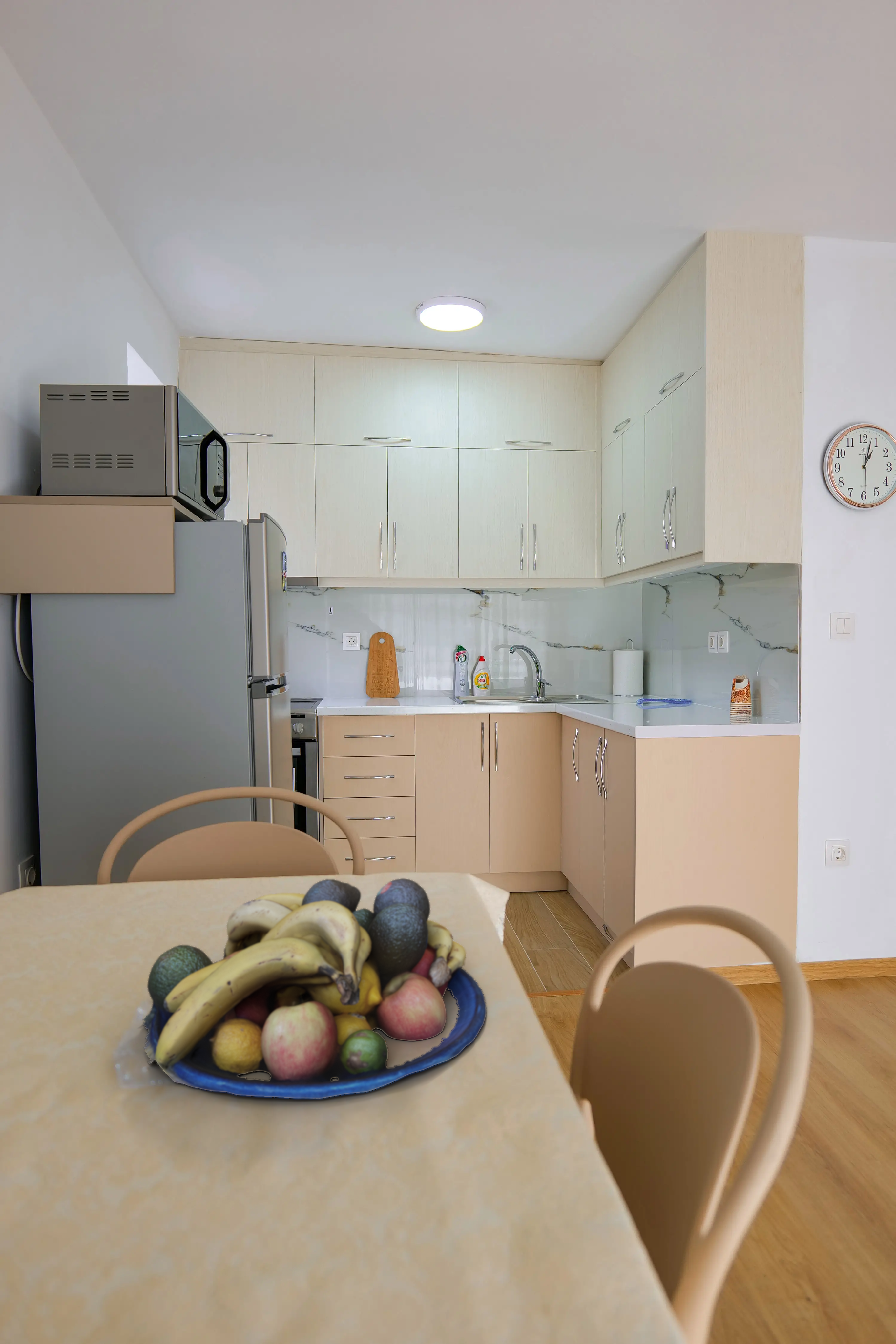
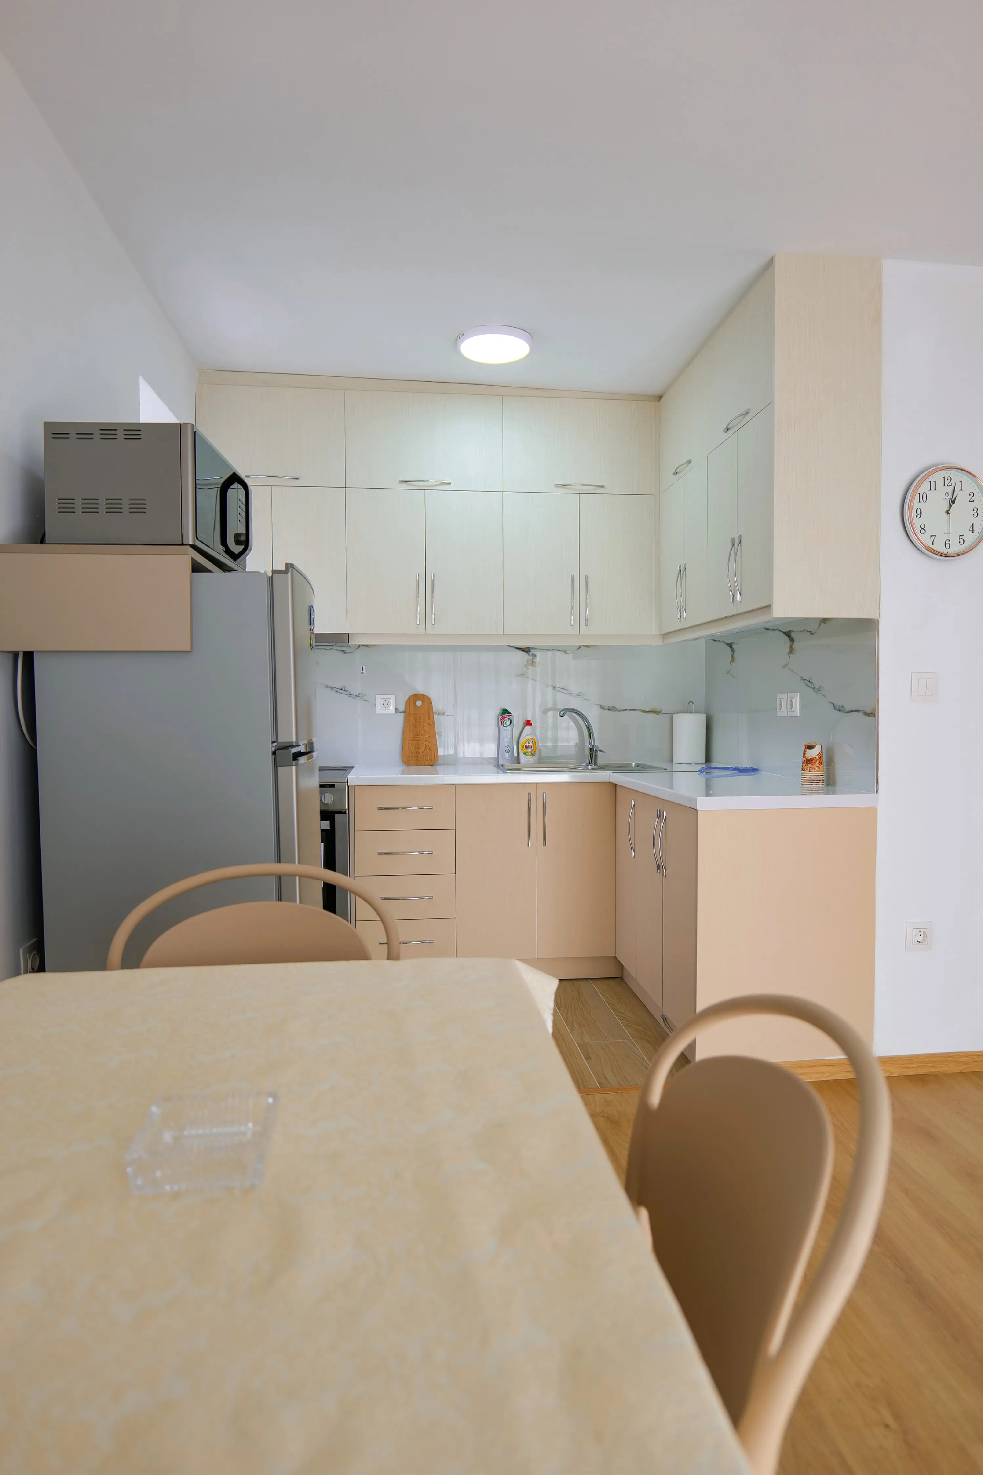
- fruit bowl [141,878,487,1099]
